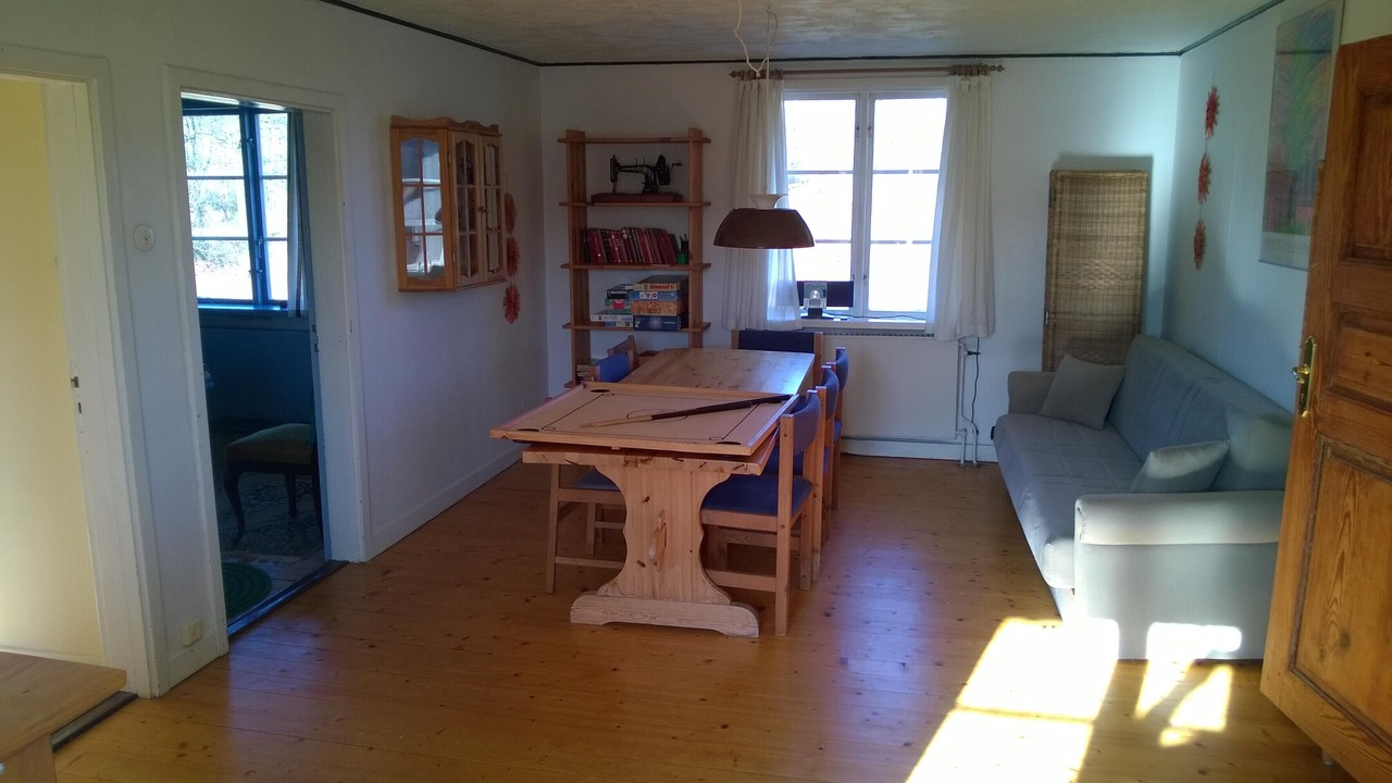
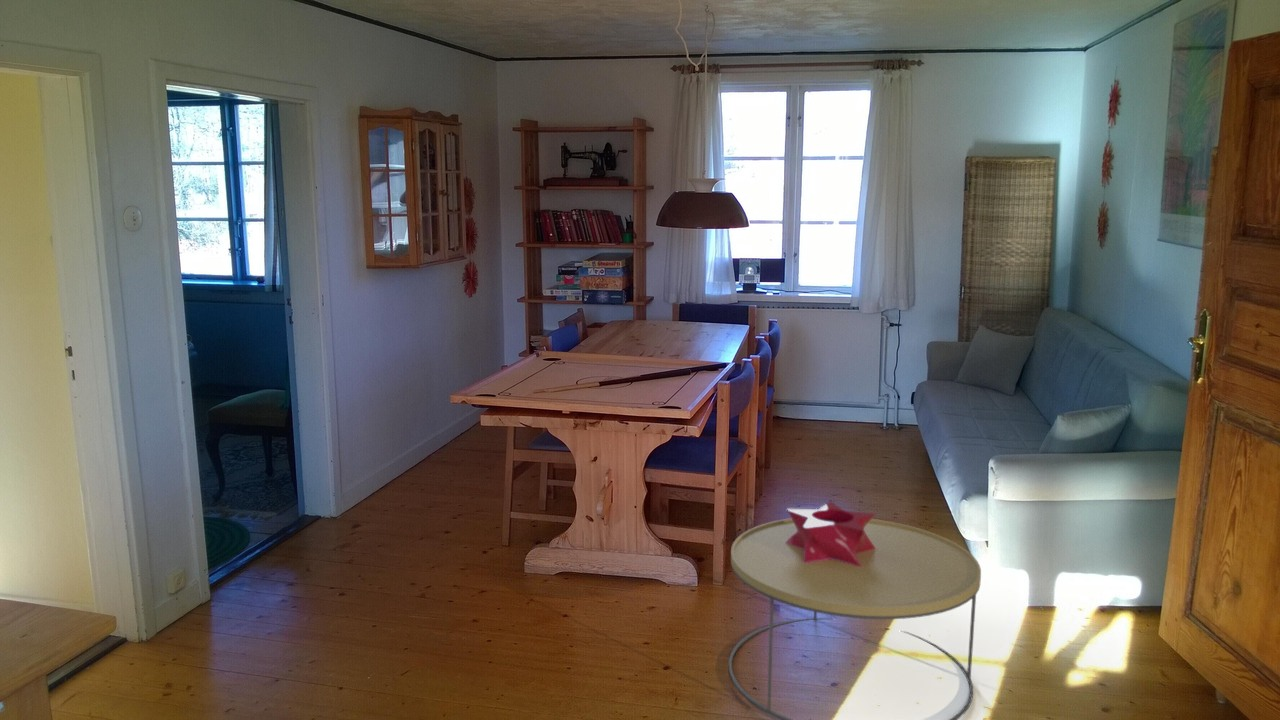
+ coffee table [728,517,982,720]
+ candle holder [785,501,877,567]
